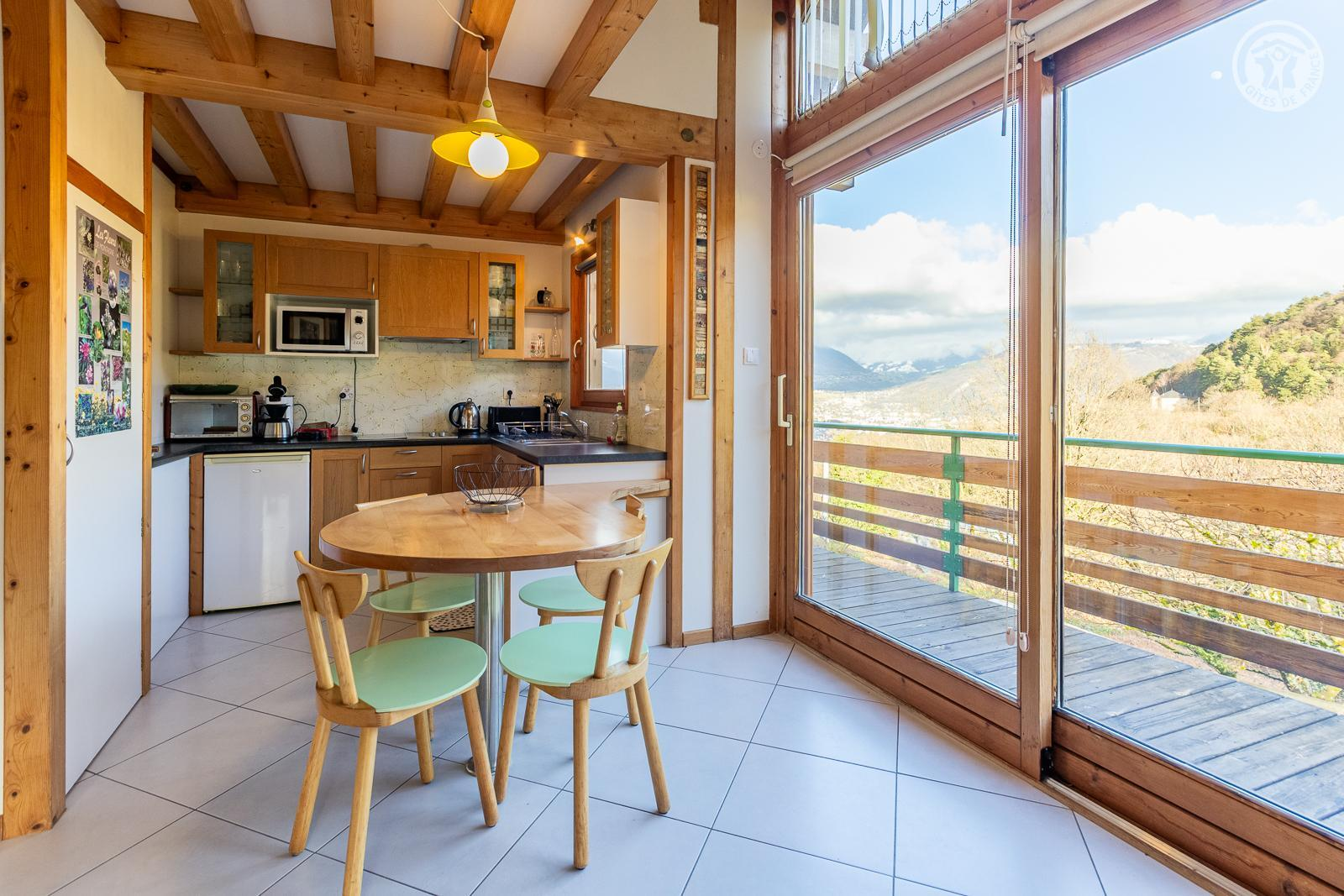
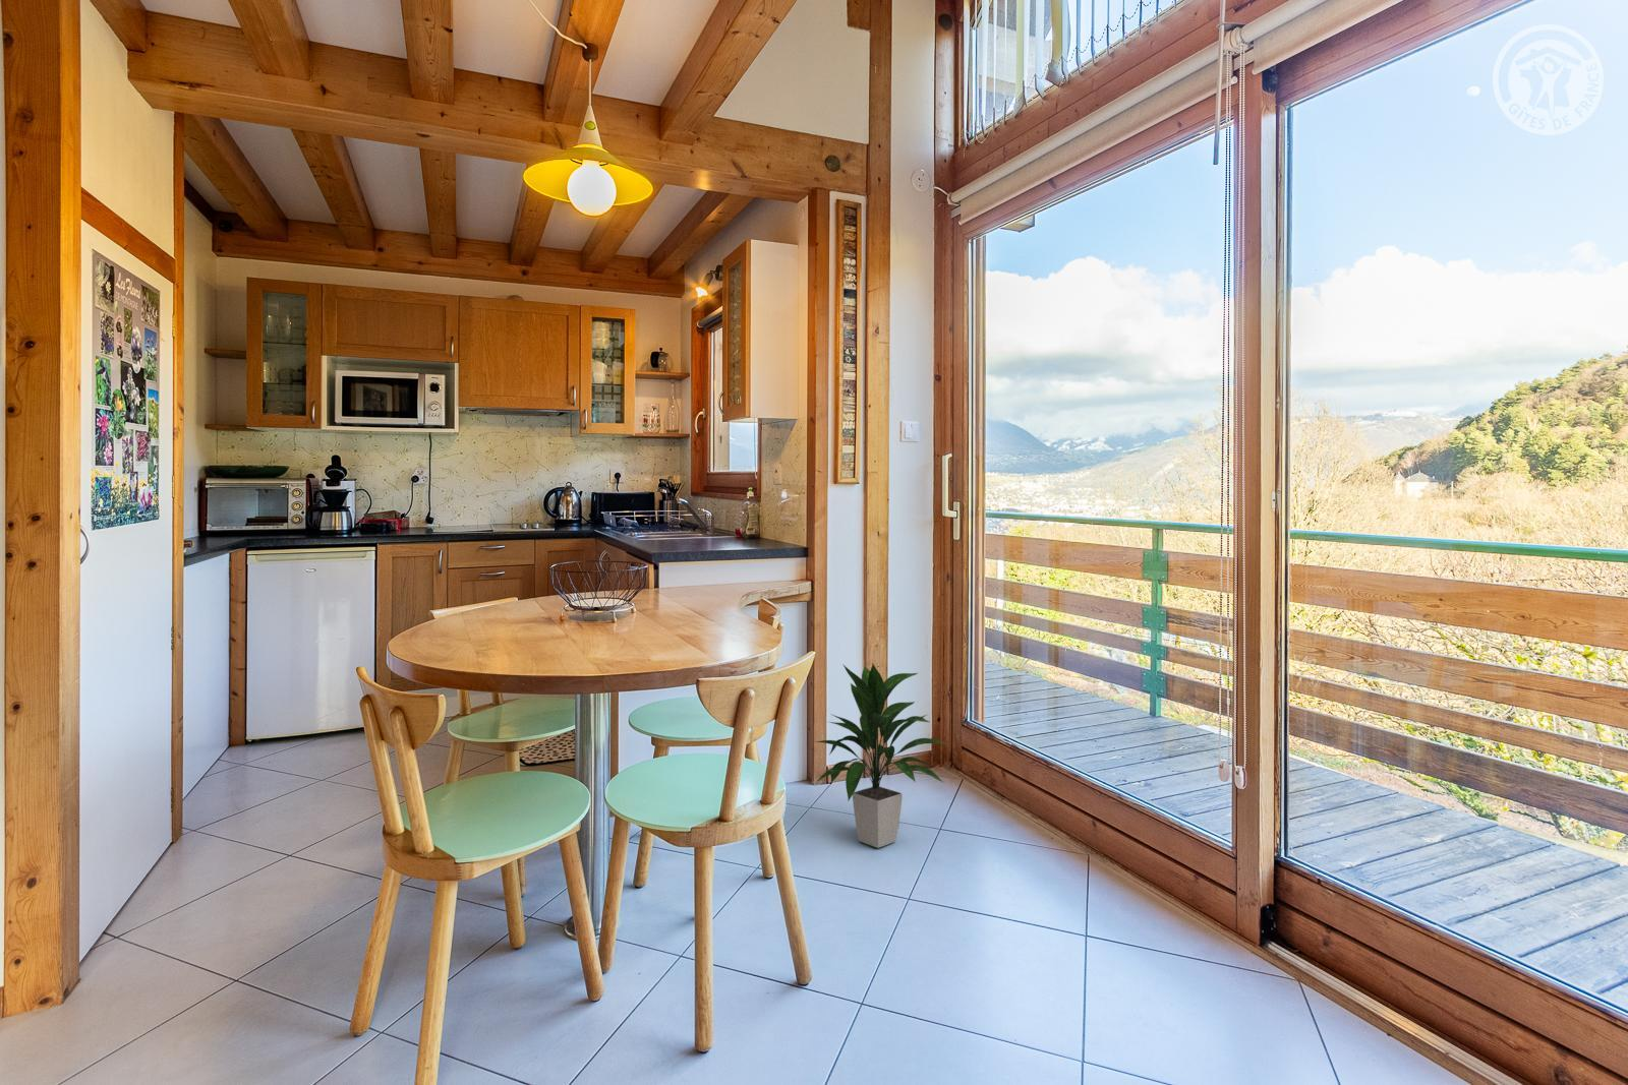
+ indoor plant [812,662,951,849]
